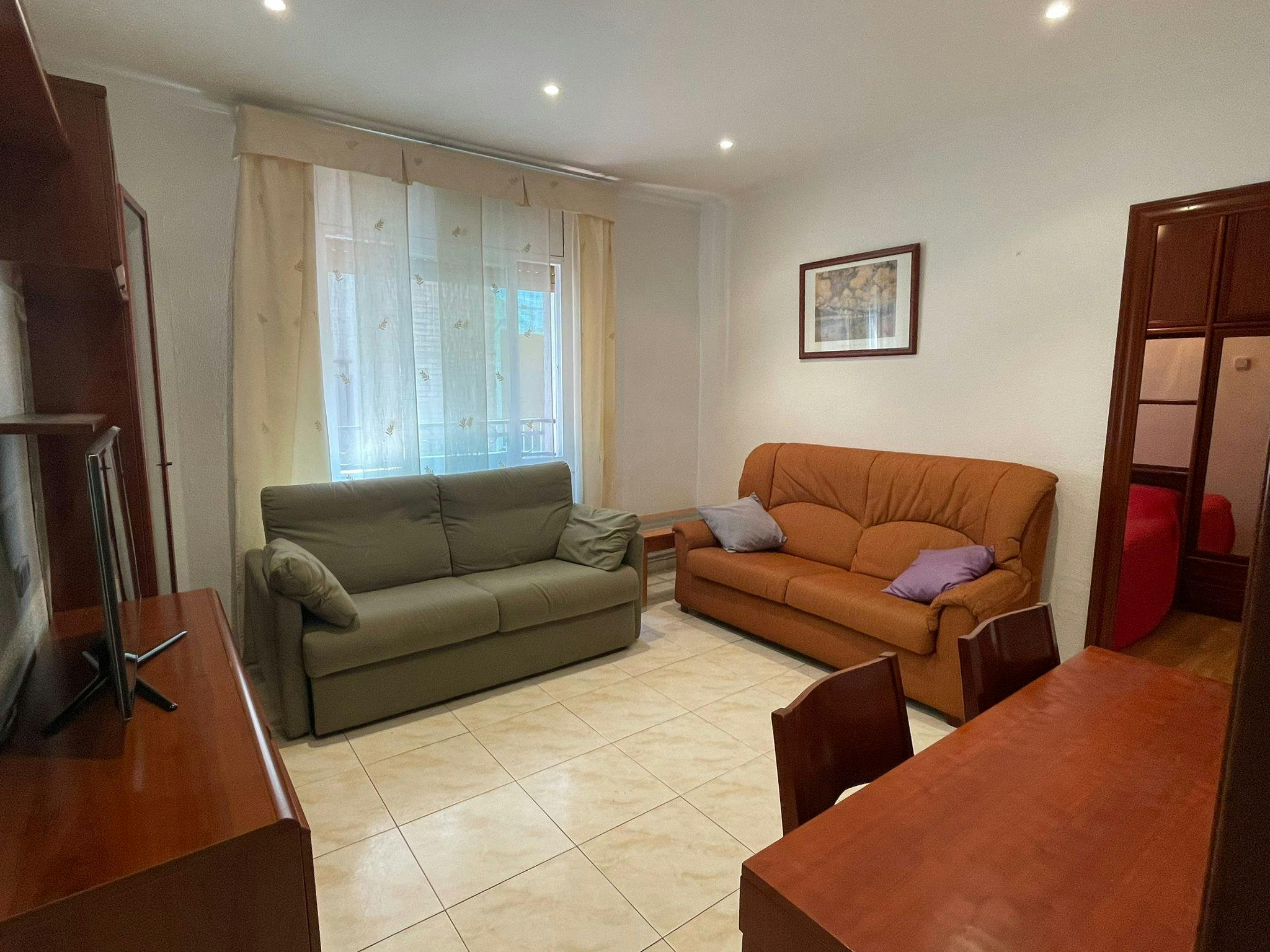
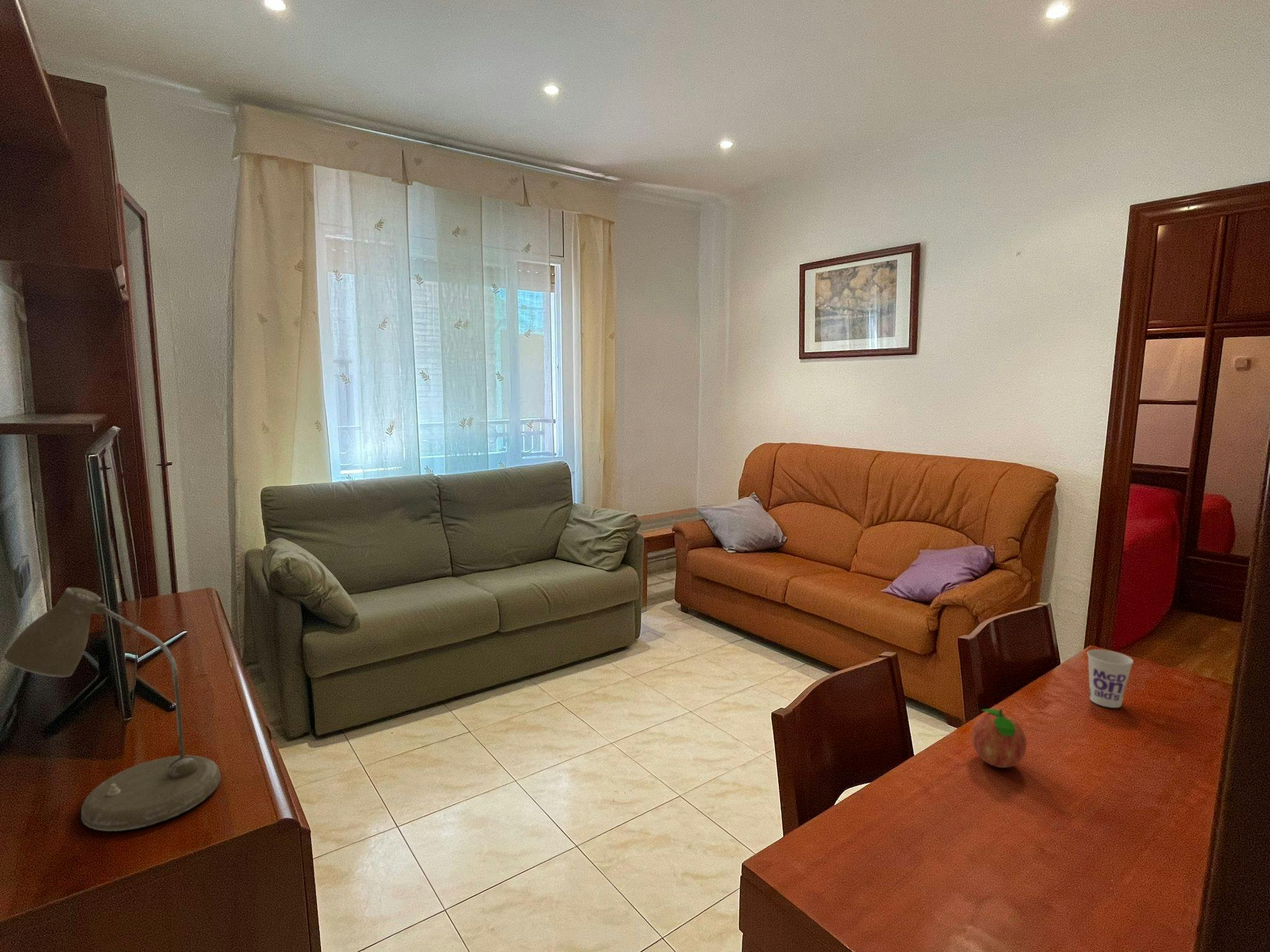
+ fruit [970,708,1028,769]
+ cup [1086,649,1134,708]
+ desk lamp [2,587,221,832]
